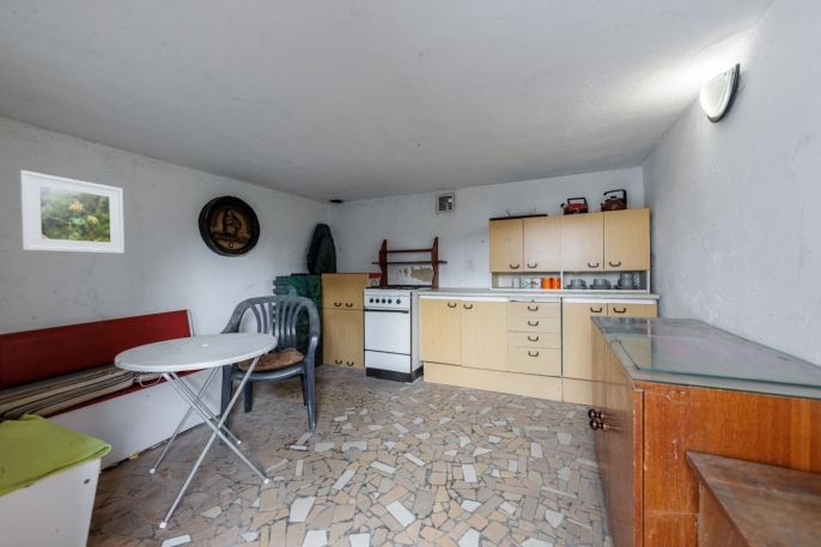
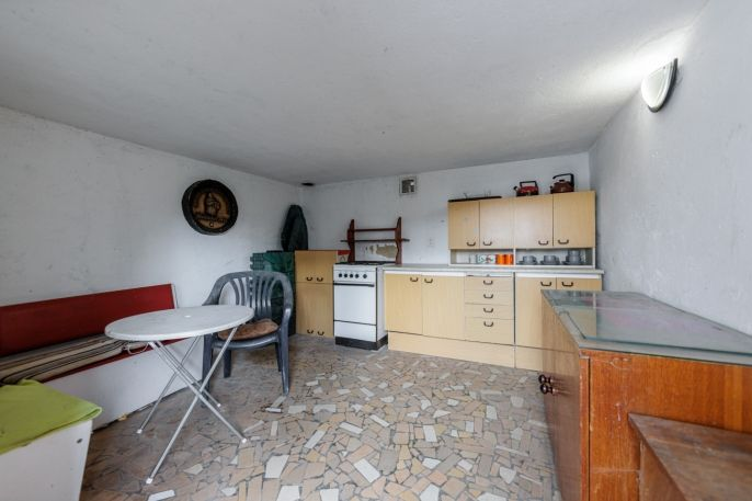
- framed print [19,169,126,255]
